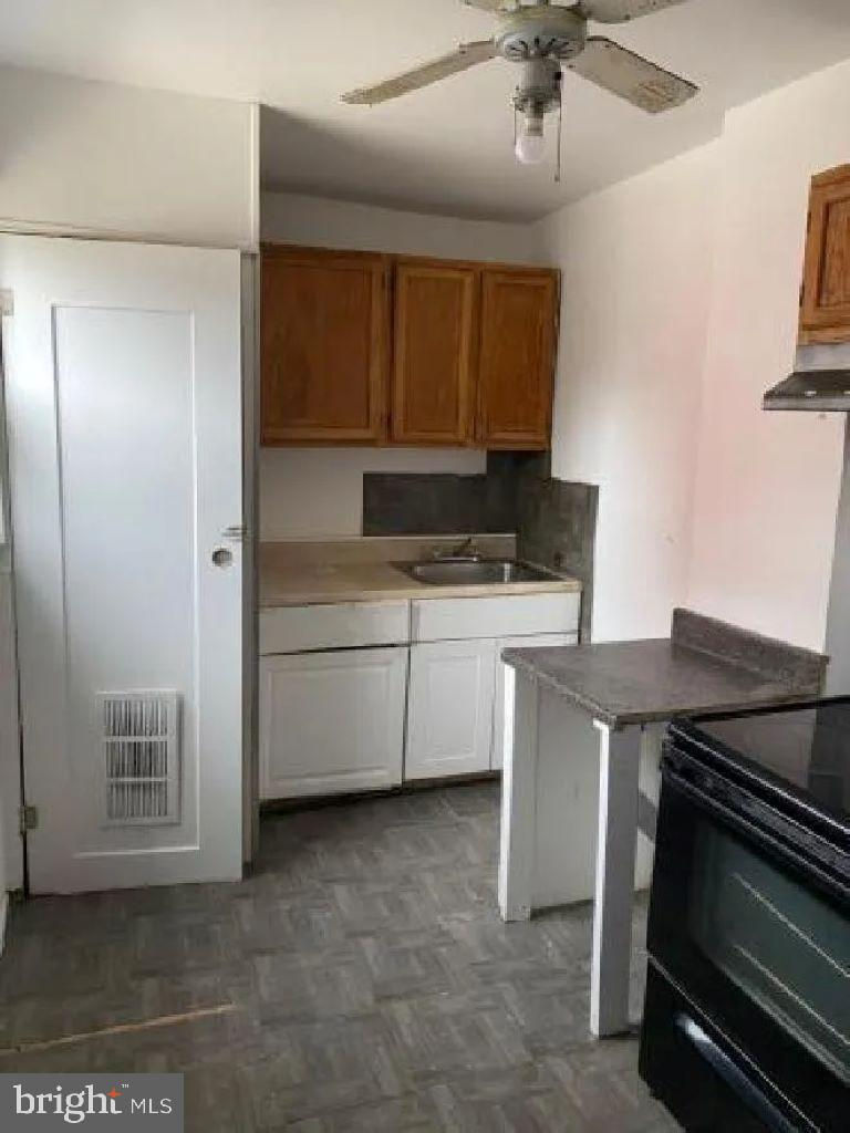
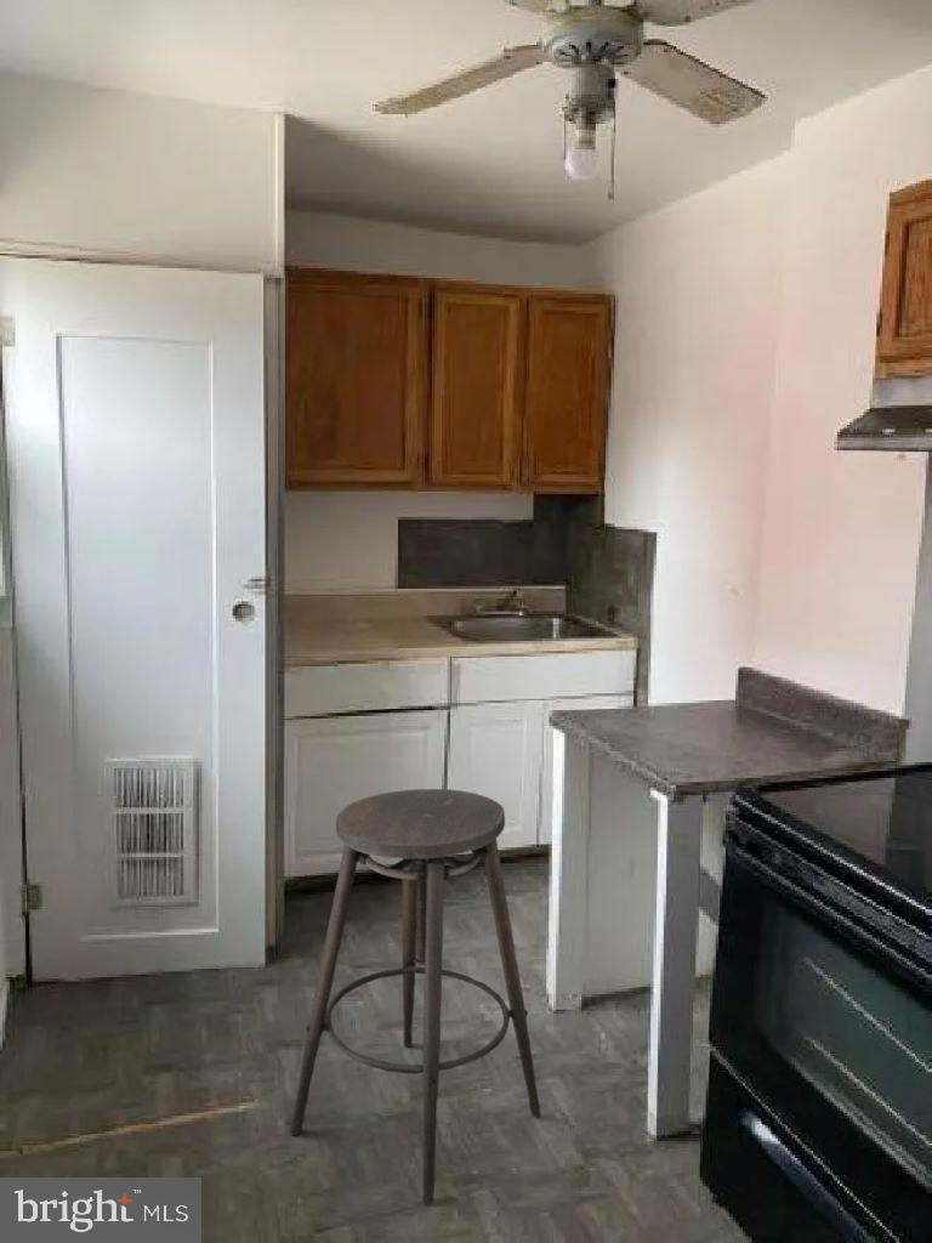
+ stool [289,788,541,1205]
